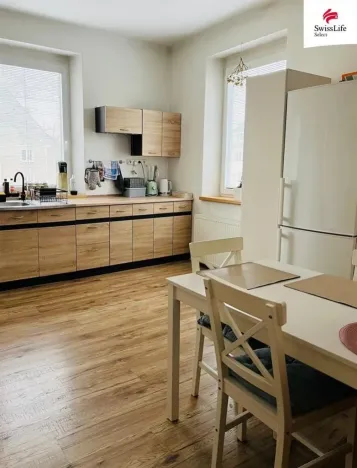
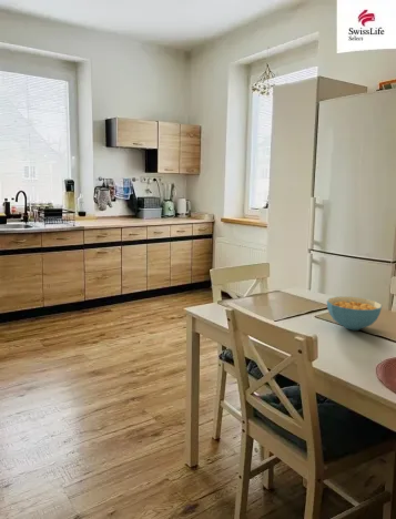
+ cereal bowl [326,296,383,330]
